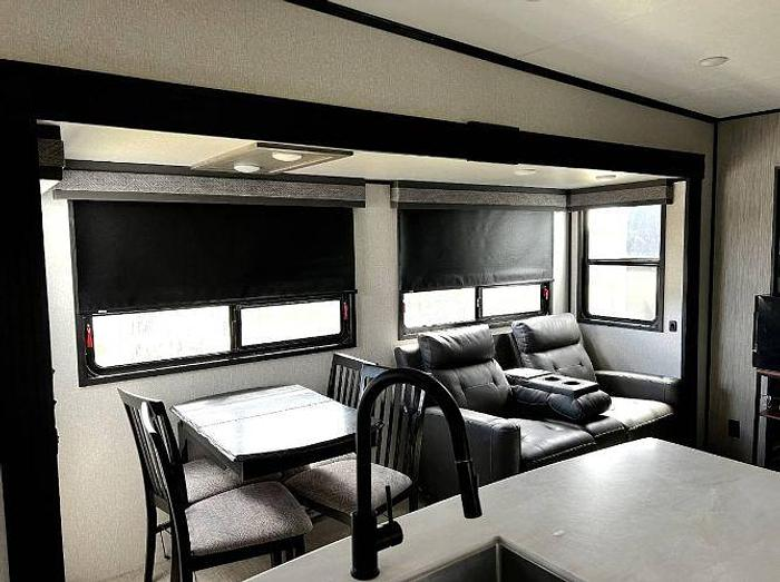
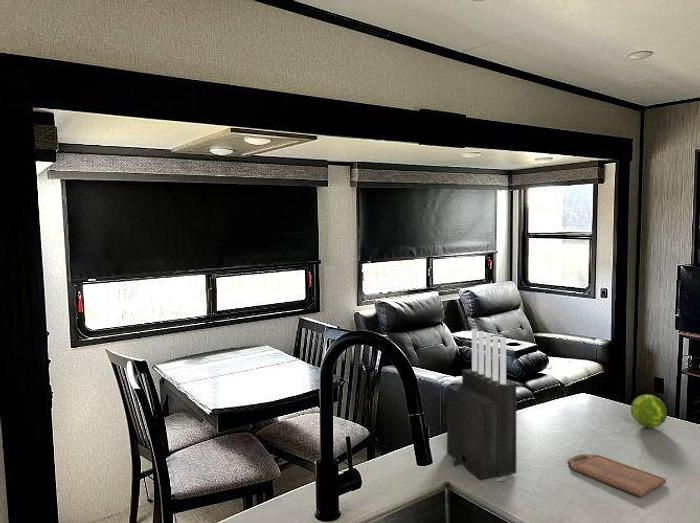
+ fruit [630,394,668,429]
+ cutting board [567,453,667,498]
+ knife block [446,328,517,481]
